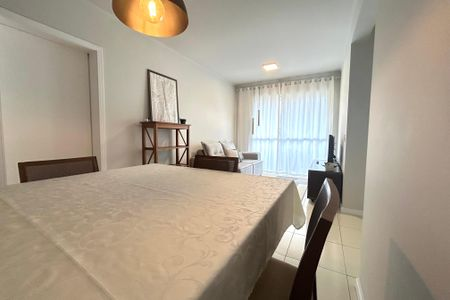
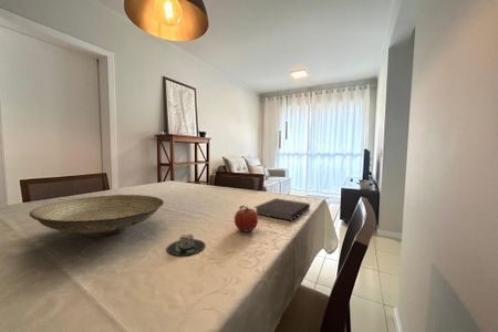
+ notebook [252,197,311,221]
+ decorative bowl [29,194,165,238]
+ fruit [234,205,259,234]
+ candle [166,232,206,257]
